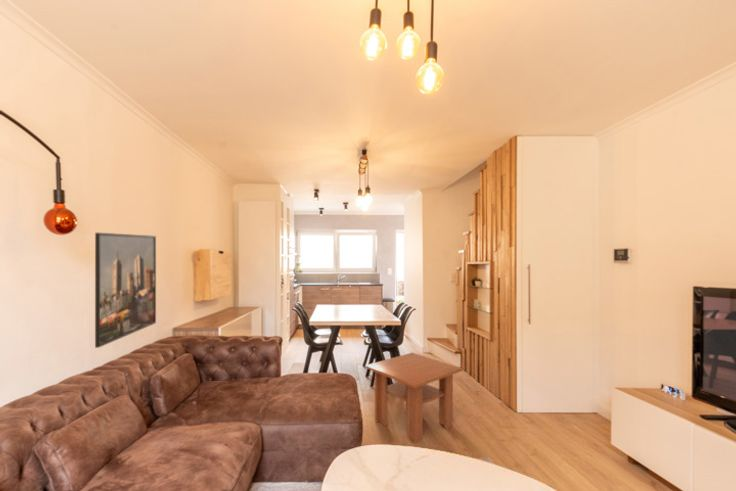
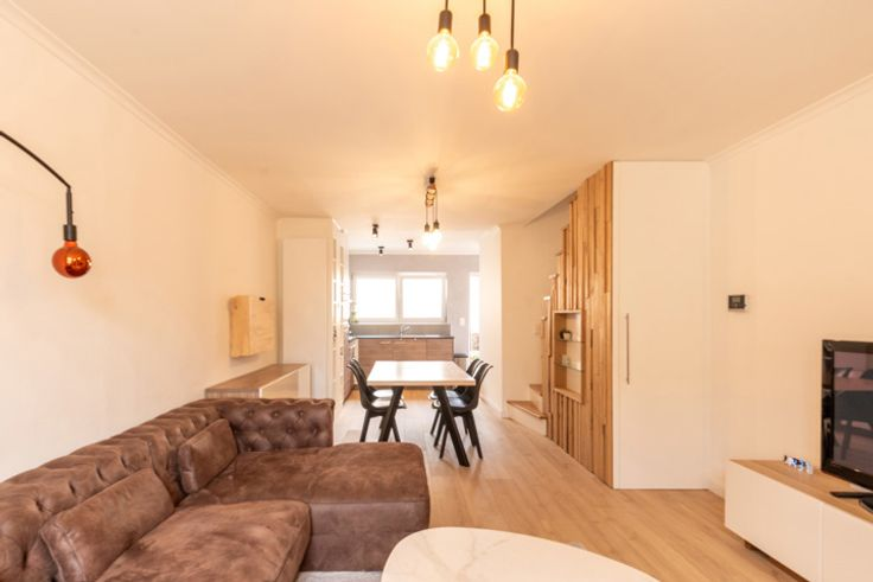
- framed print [94,232,157,349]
- coffee table [365,352,464,444]
